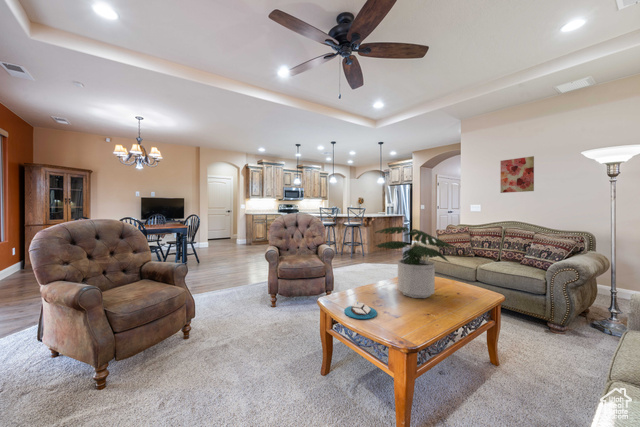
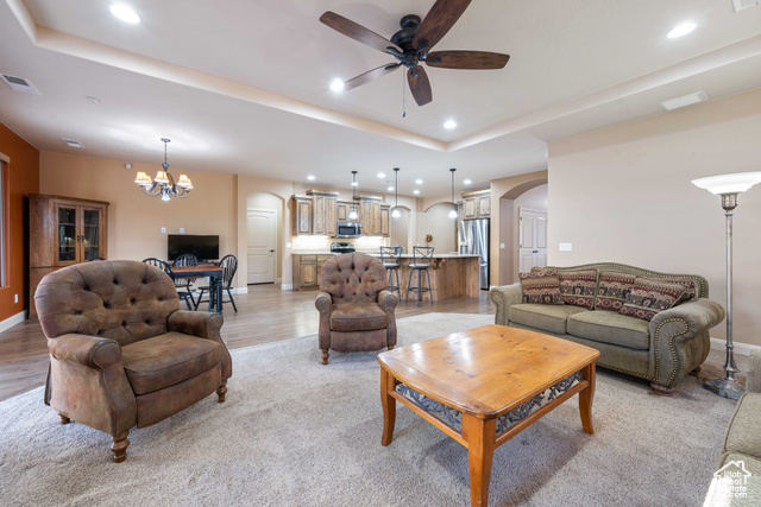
- potted plant [373,226,458,299]
- wall art [499,155,535,194]
- candle [343,299,378,320]
